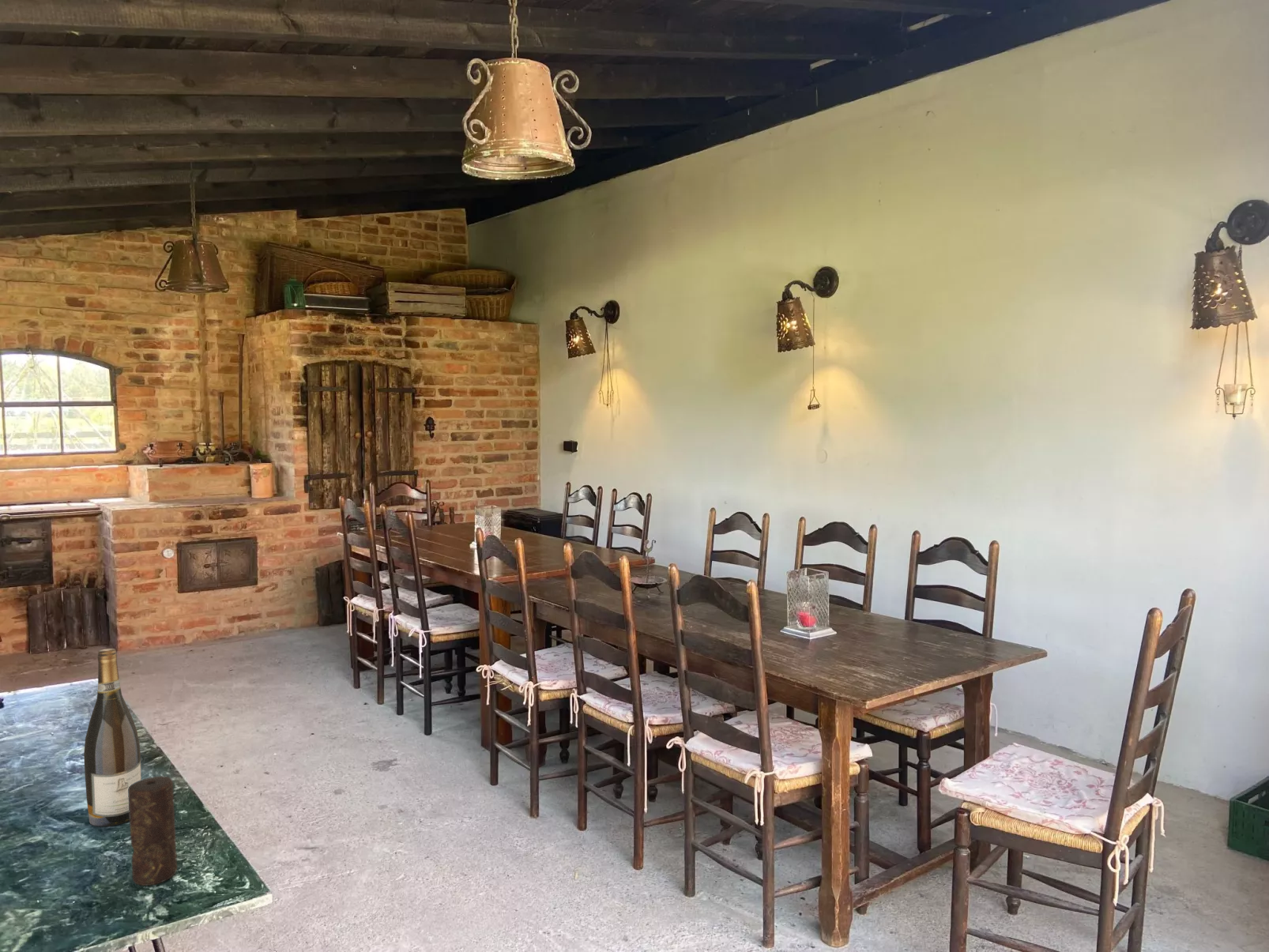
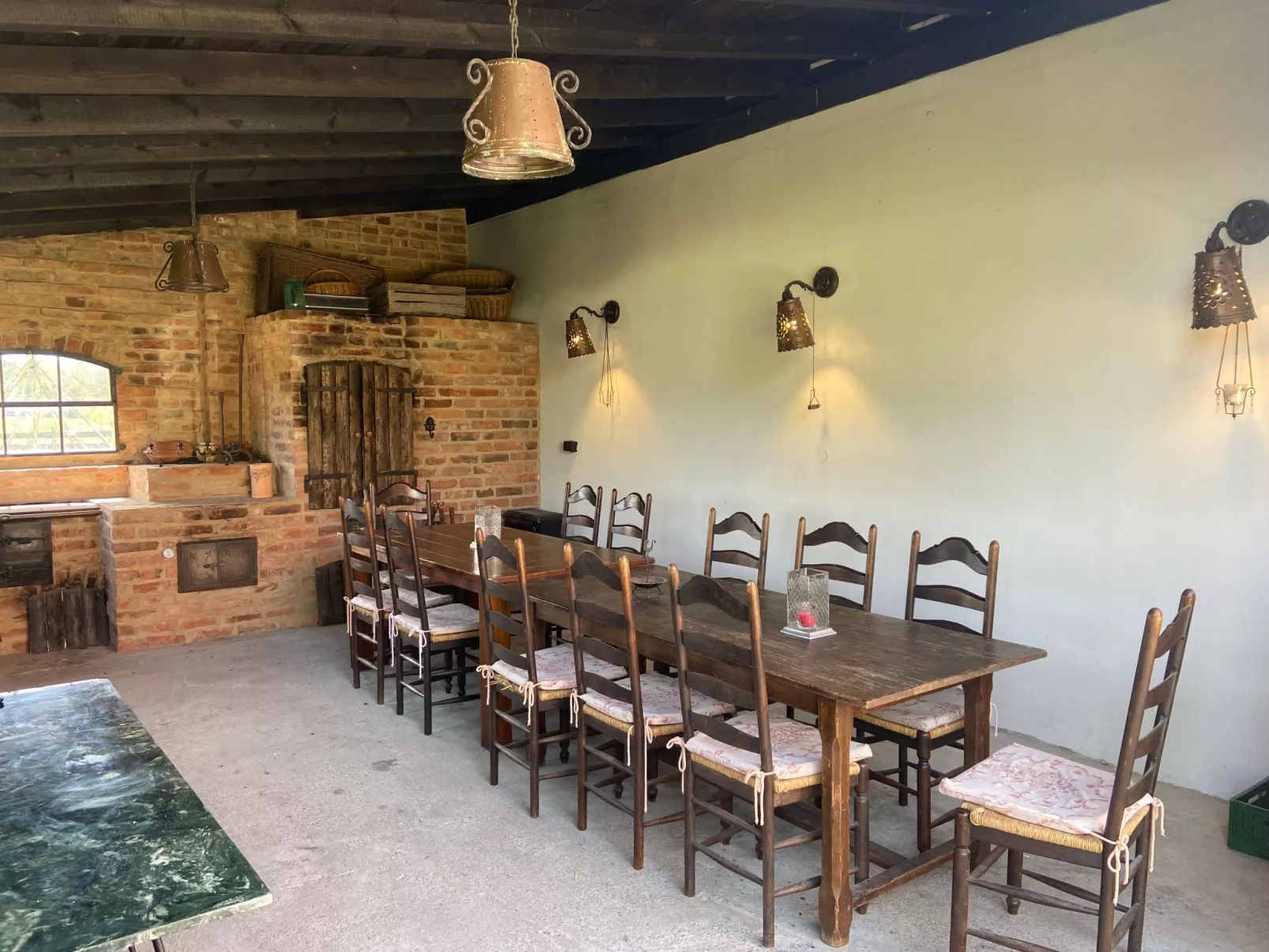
- wine bottle [83,648,142,827]
- candle [128,775,178,886]
